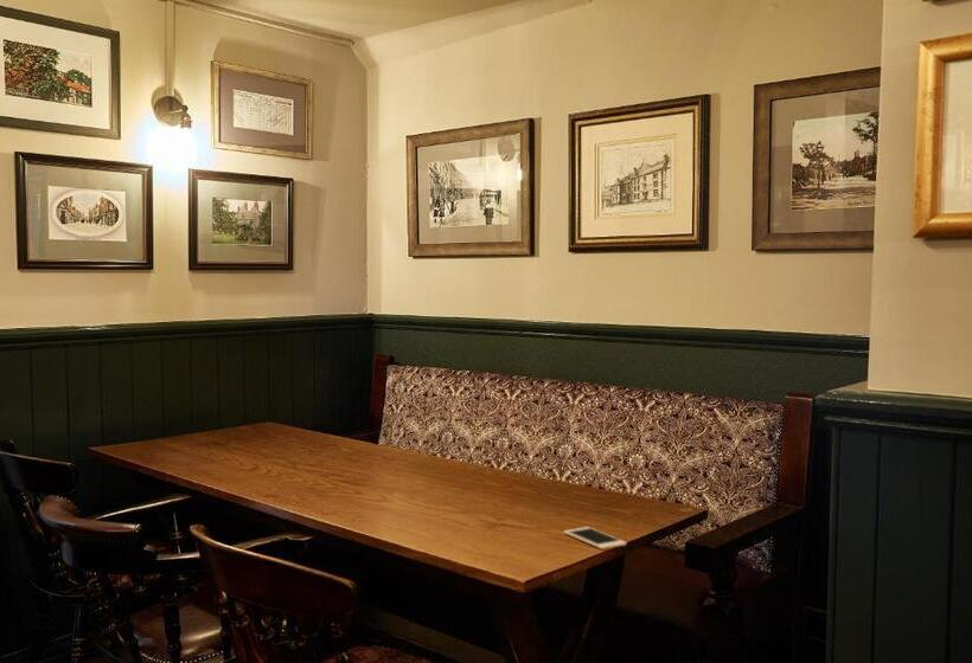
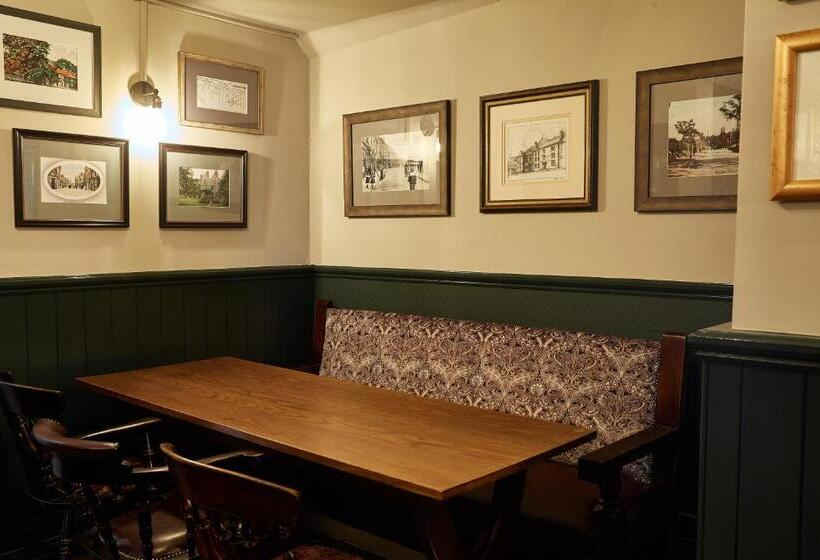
- cell phone [563,526,627,551]
